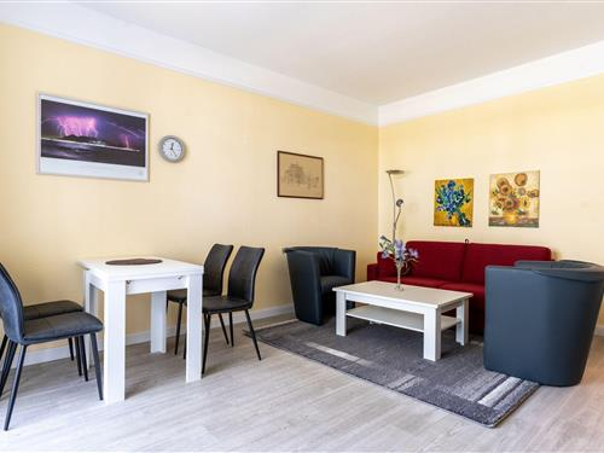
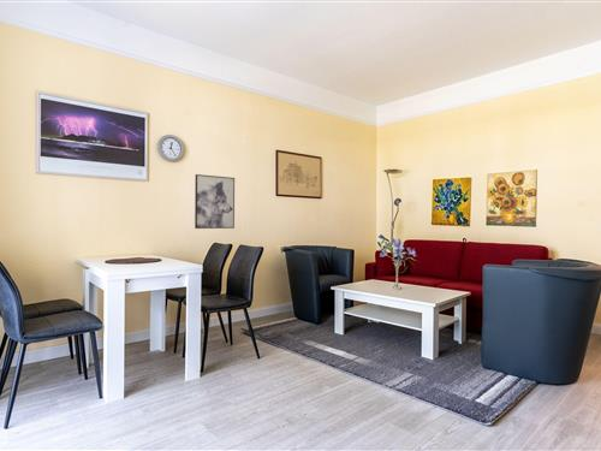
+ wall art [194,173,236,230]
